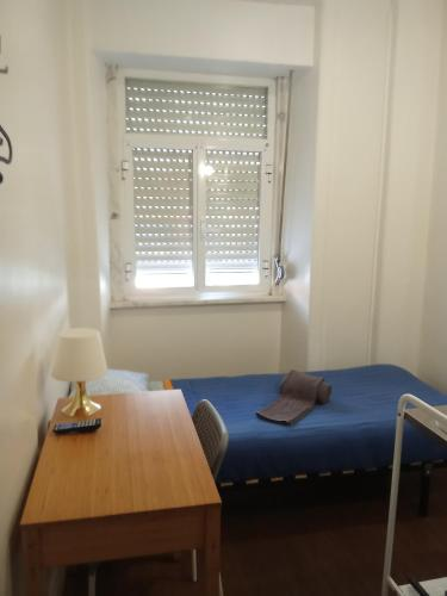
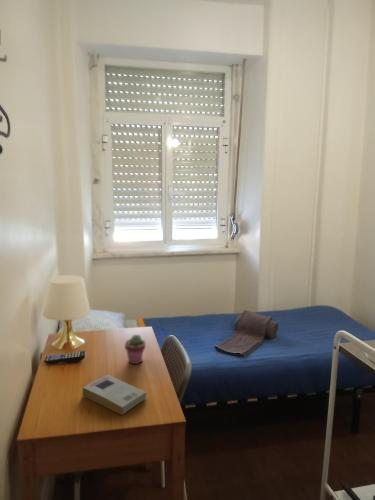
+ potted succulent [124,334,147,365]
+ book [82,374,147,416]
